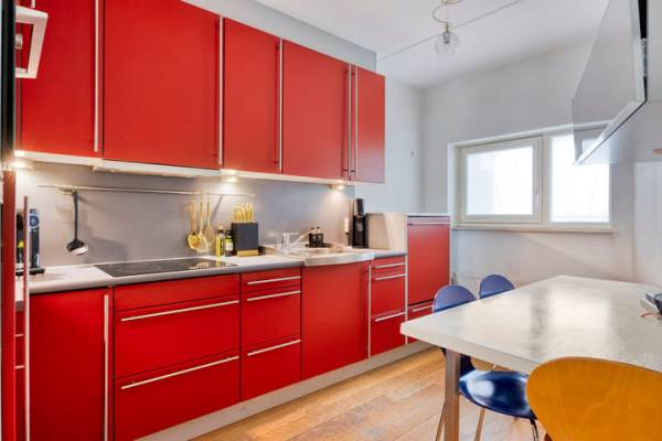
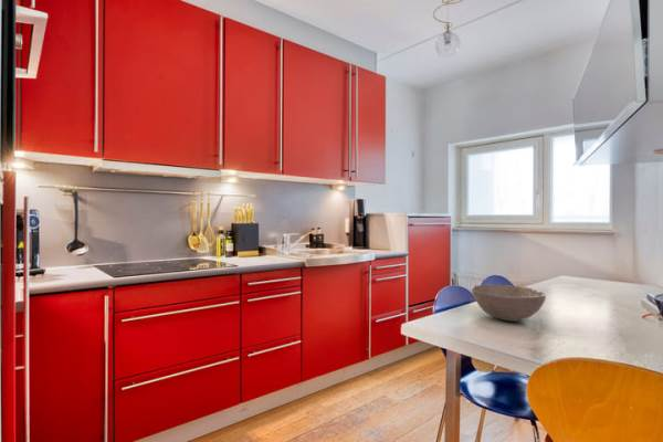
+ bowl [470,284,547,323]
